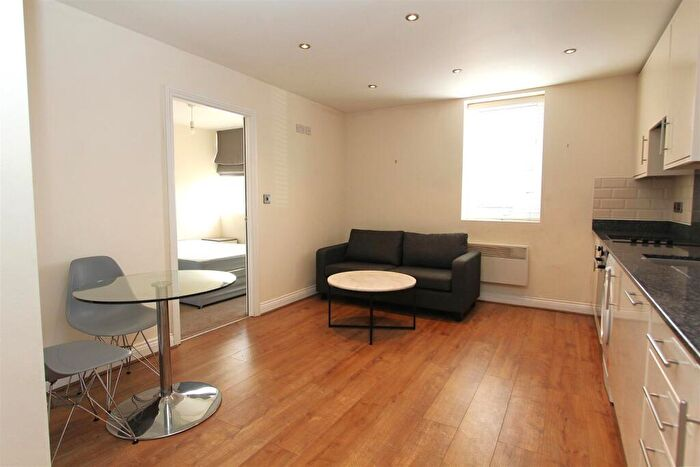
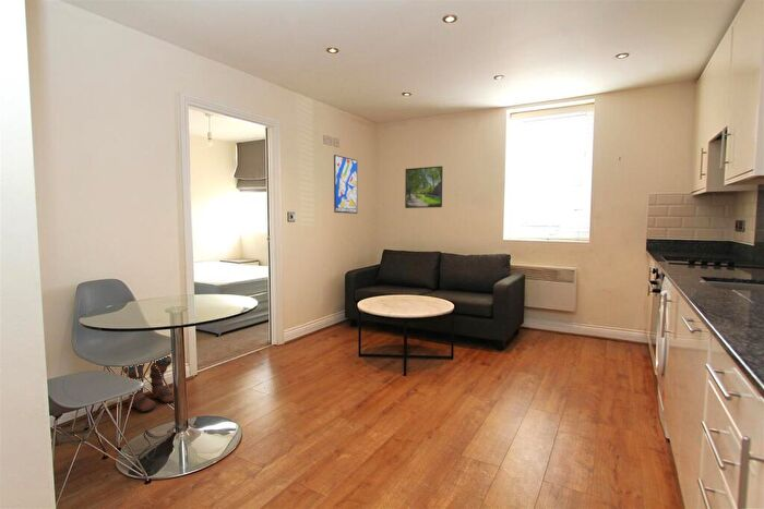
+ wall art [333,154,358,215]
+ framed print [404,165,444,209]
+ boots [122,355,175,413]
